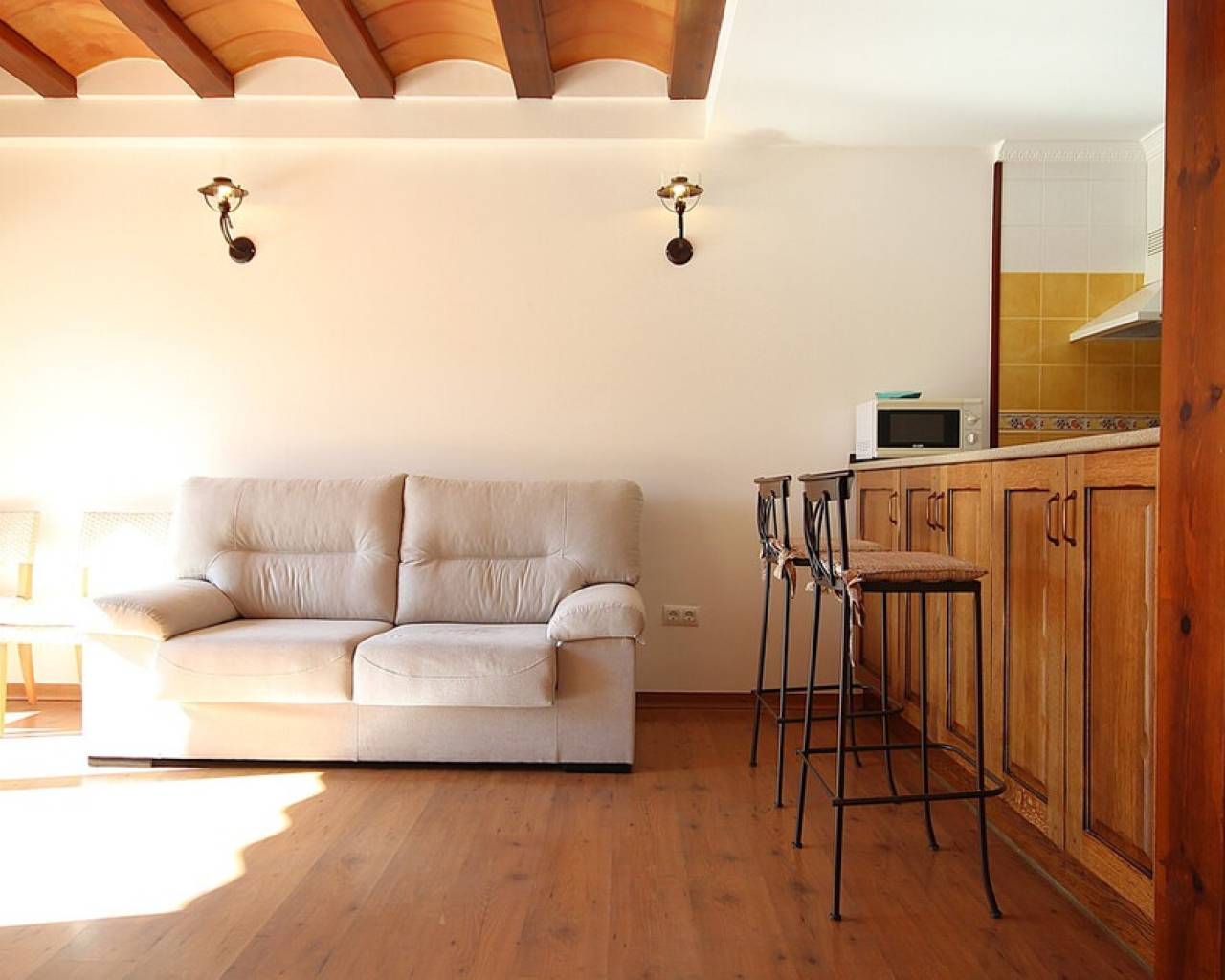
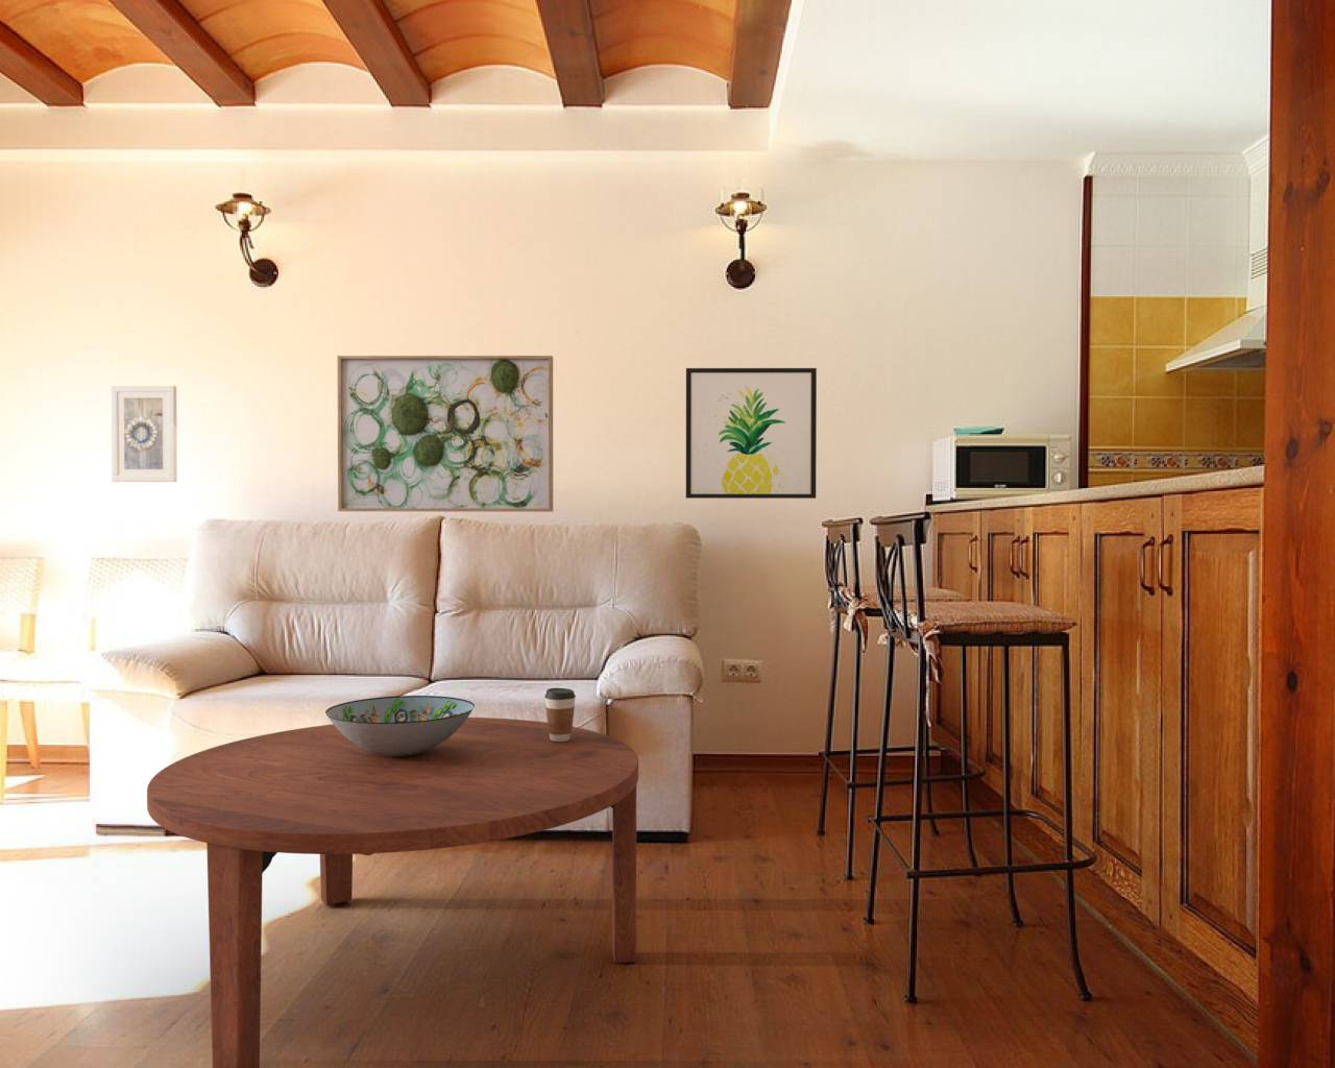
+ decorative bowl [325,694,475,756]
+ coffee table [146,716,640,1068]
+ coffee cup [544,688,577,741]
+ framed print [109,385,179,483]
+ wall art [685,367,817,499]
+ wall art [337,354,554,513]
